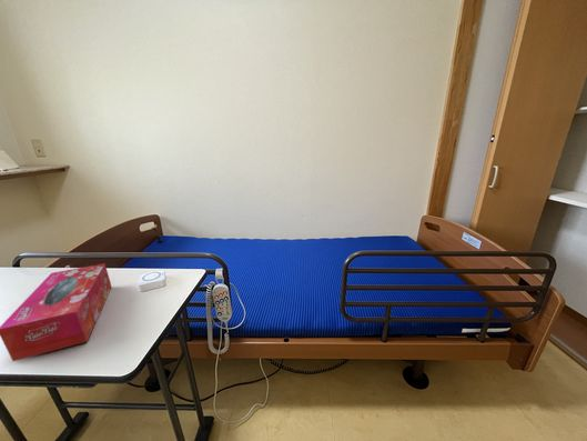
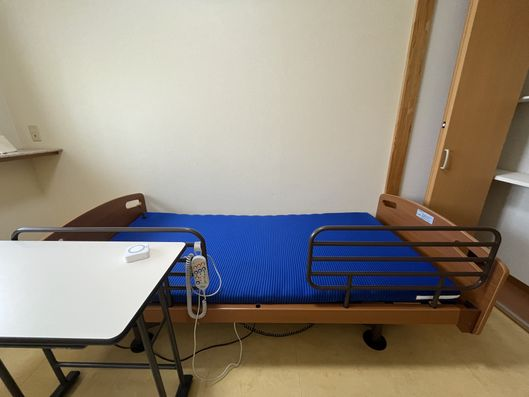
- tissue box [0,262,113,362]
